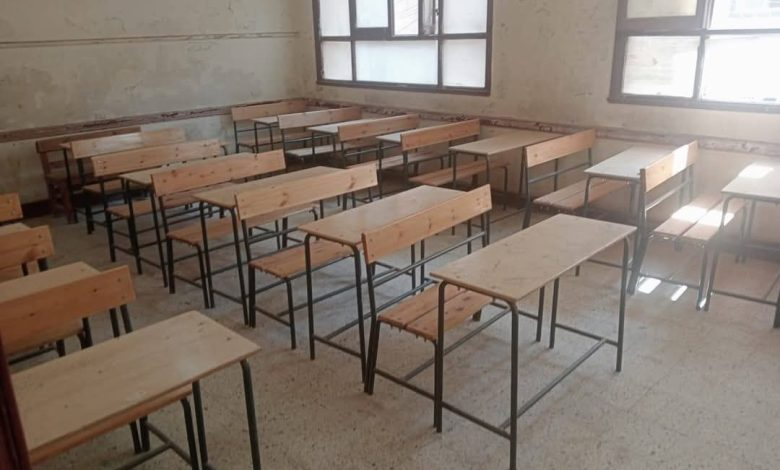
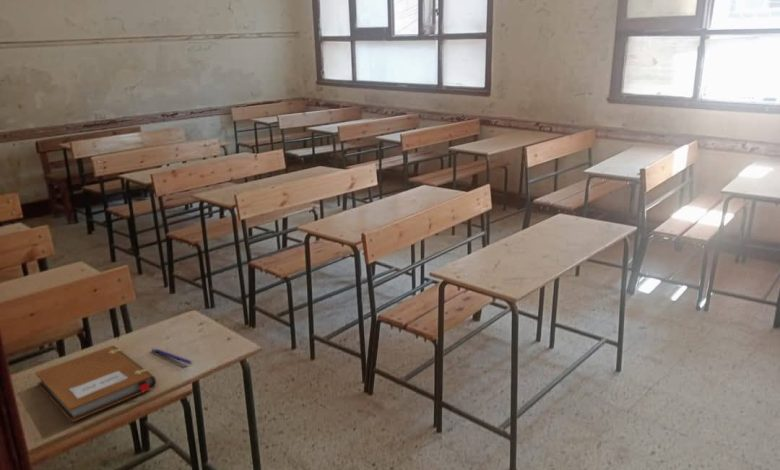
+ pen [151,347,193,365]
+ notebook [34,345,157,423]
